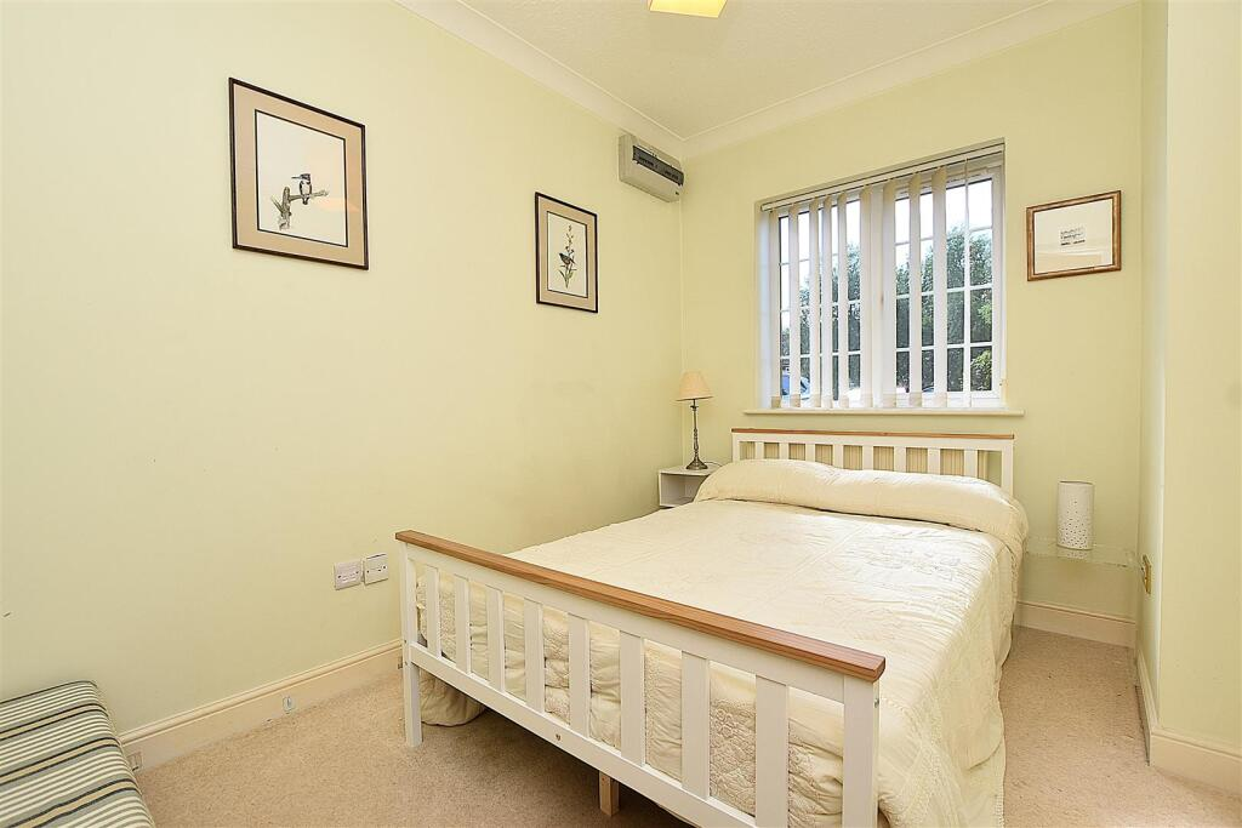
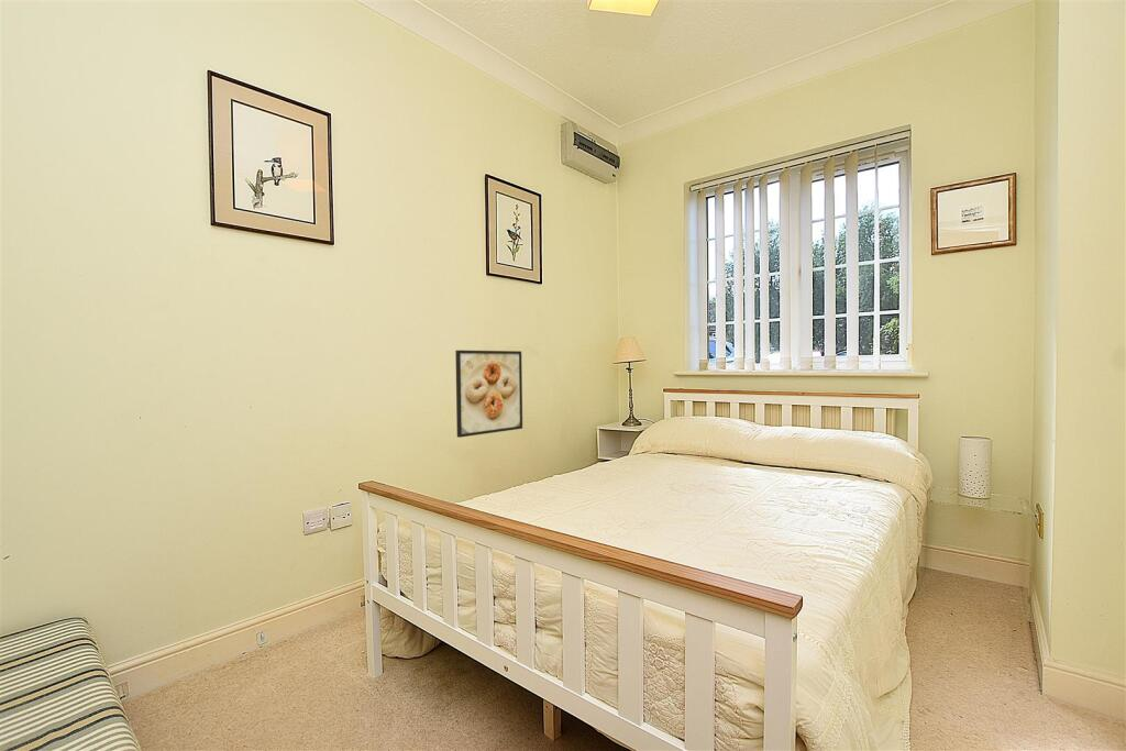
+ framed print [454,349,523,439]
